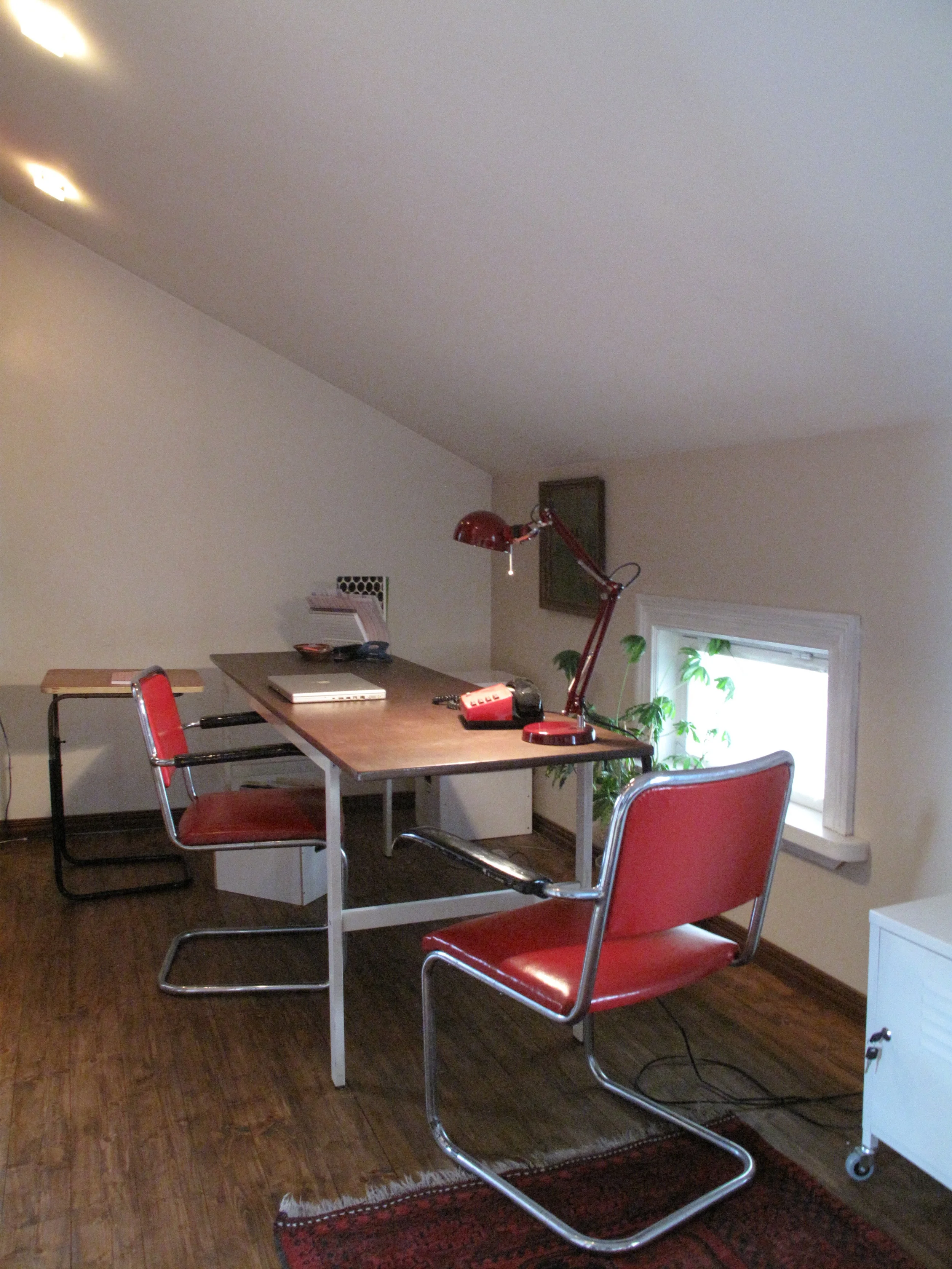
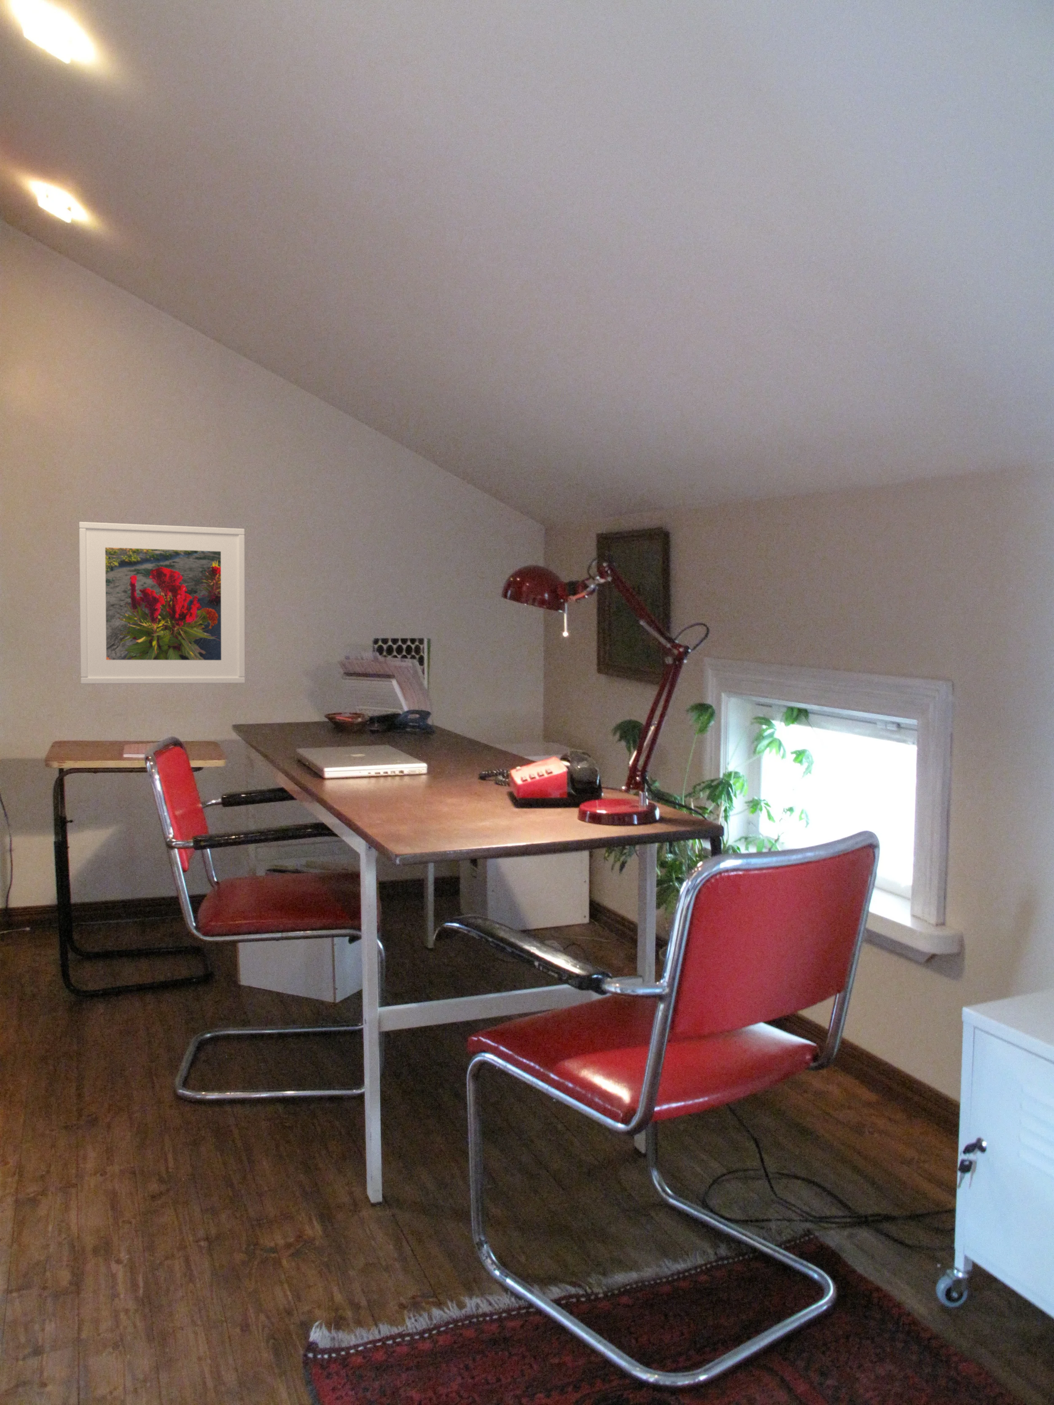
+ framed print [79,521,246,684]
